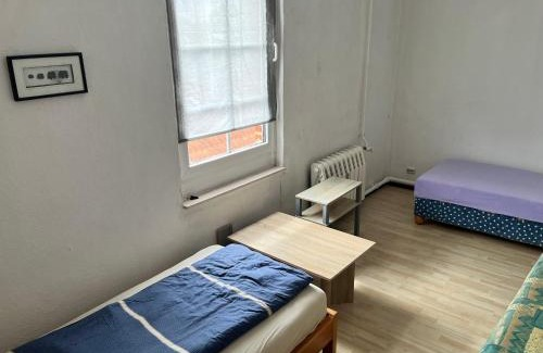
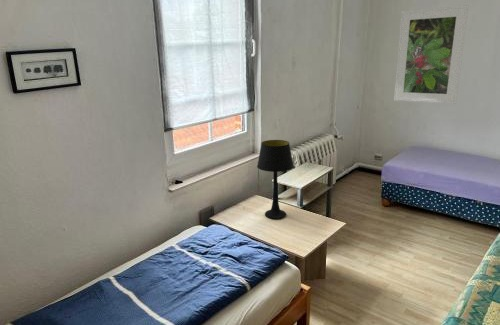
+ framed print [393,4,470,105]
+ table lamp [256,139,295,220]
